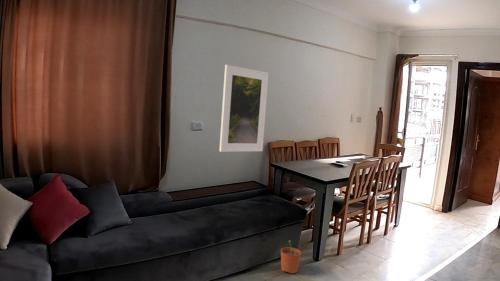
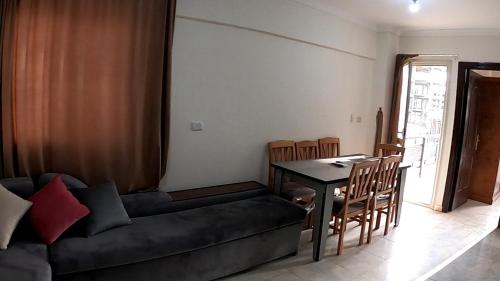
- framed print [219,64,269,153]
- plant pot [280,239,302,274]
